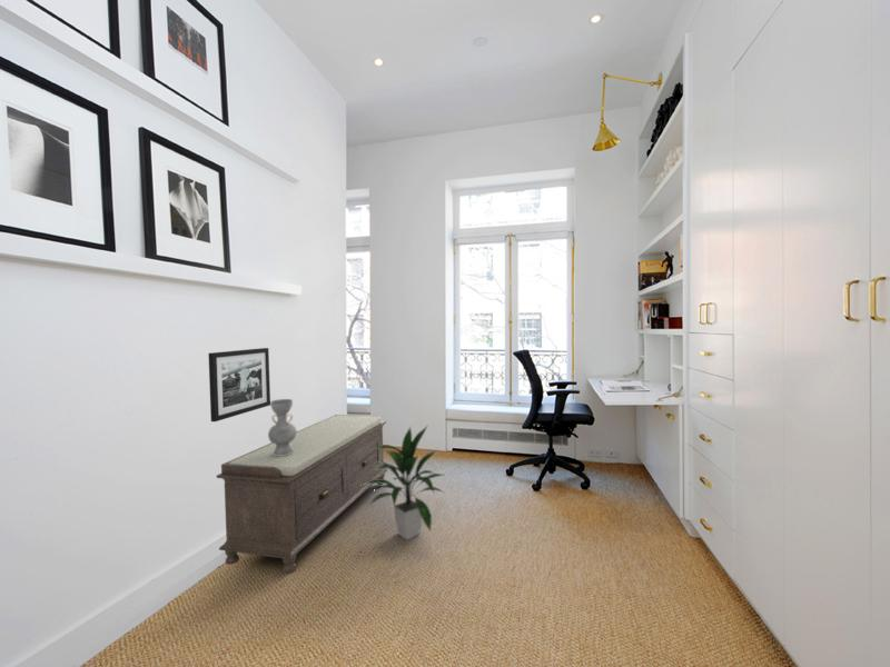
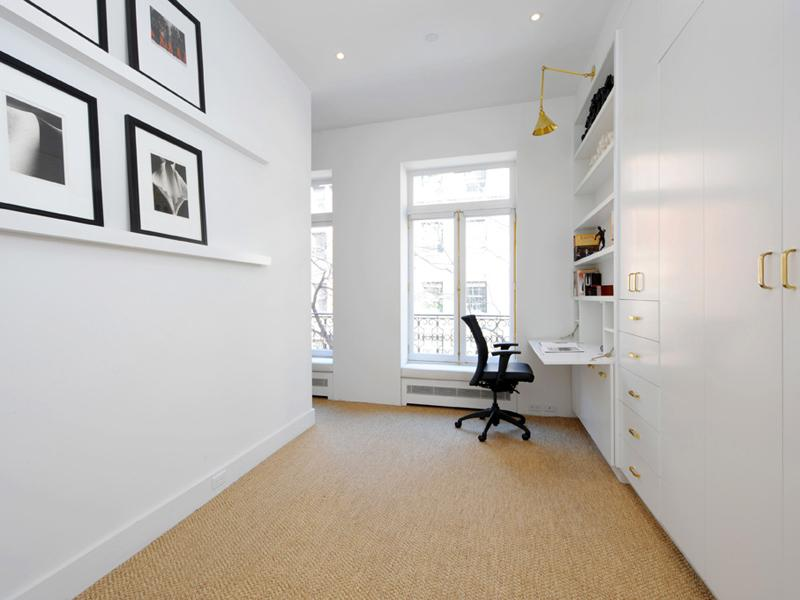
- indoor plant [360,424,445,540]
- bench [215,414,388,575]
- decorative vase [267,398,298,456]
- picture frame [207,347,271,422]
